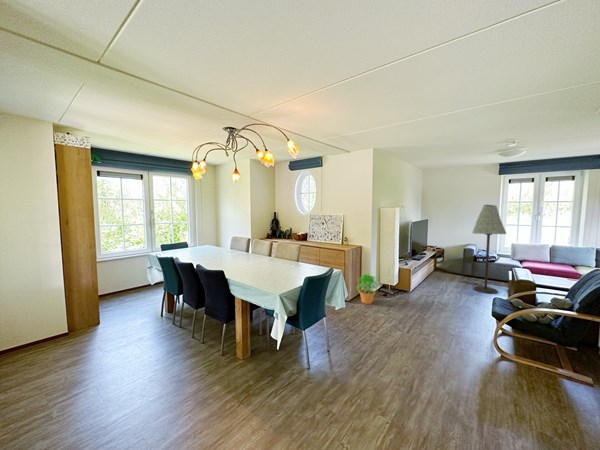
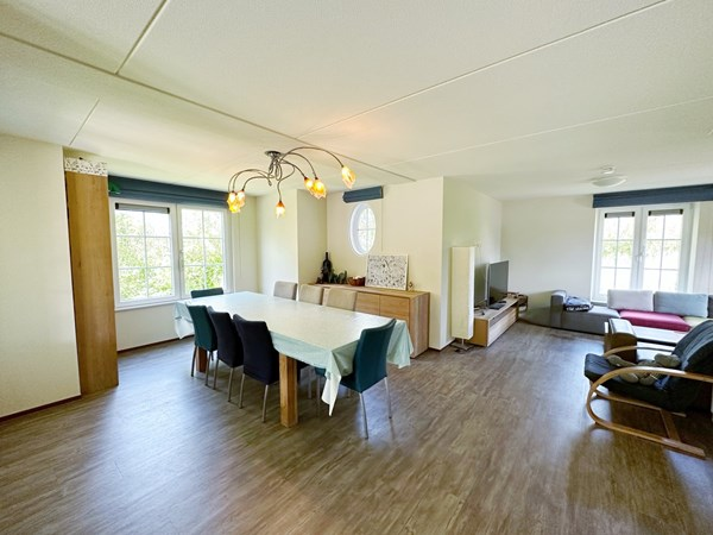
- floor lamp [471,204,508,295]
- potted plant [356,273,379,305]
